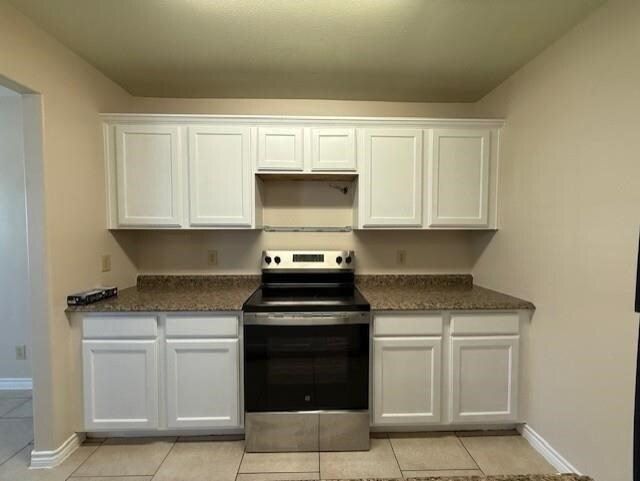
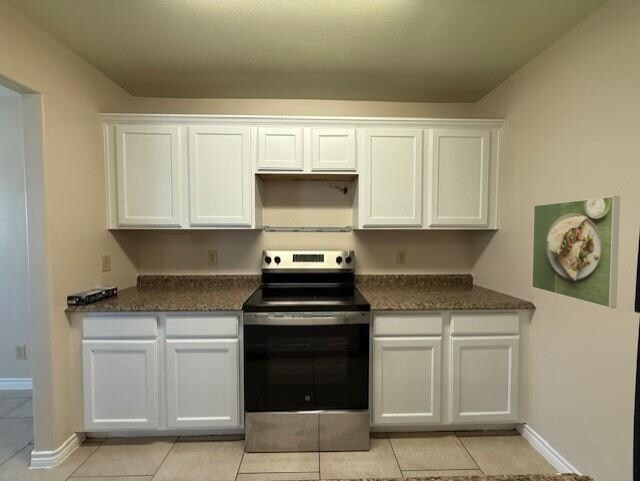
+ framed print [531,195,621,309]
